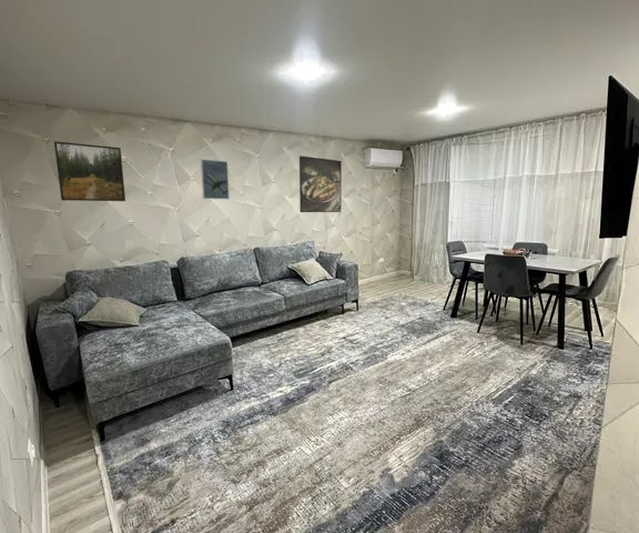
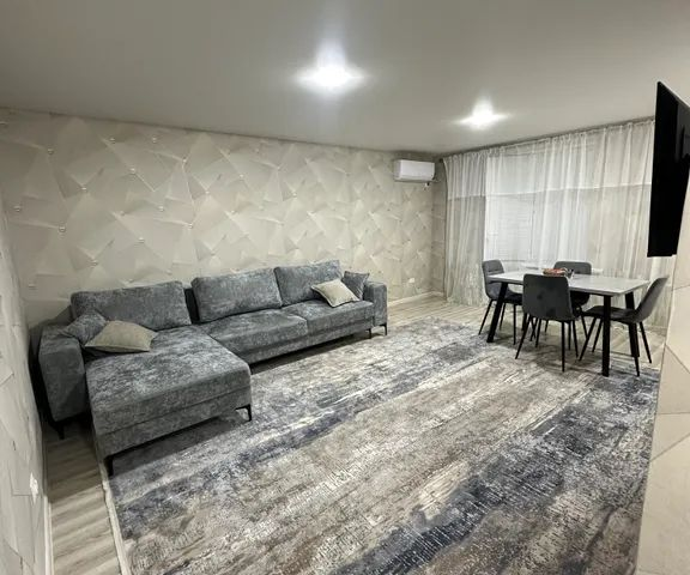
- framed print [53,140,126,202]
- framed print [298,154,343,213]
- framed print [200,158,231,200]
